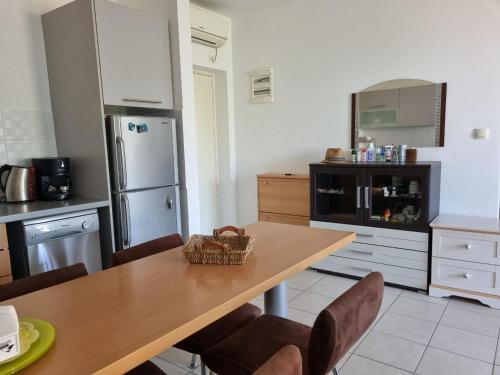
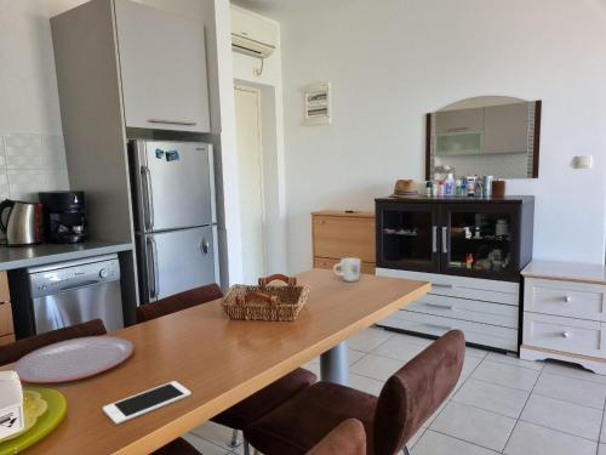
+ mug [332,257,362,283]
+ plate [11,335,135,383]
+ cell phone [102,380,193,426]
